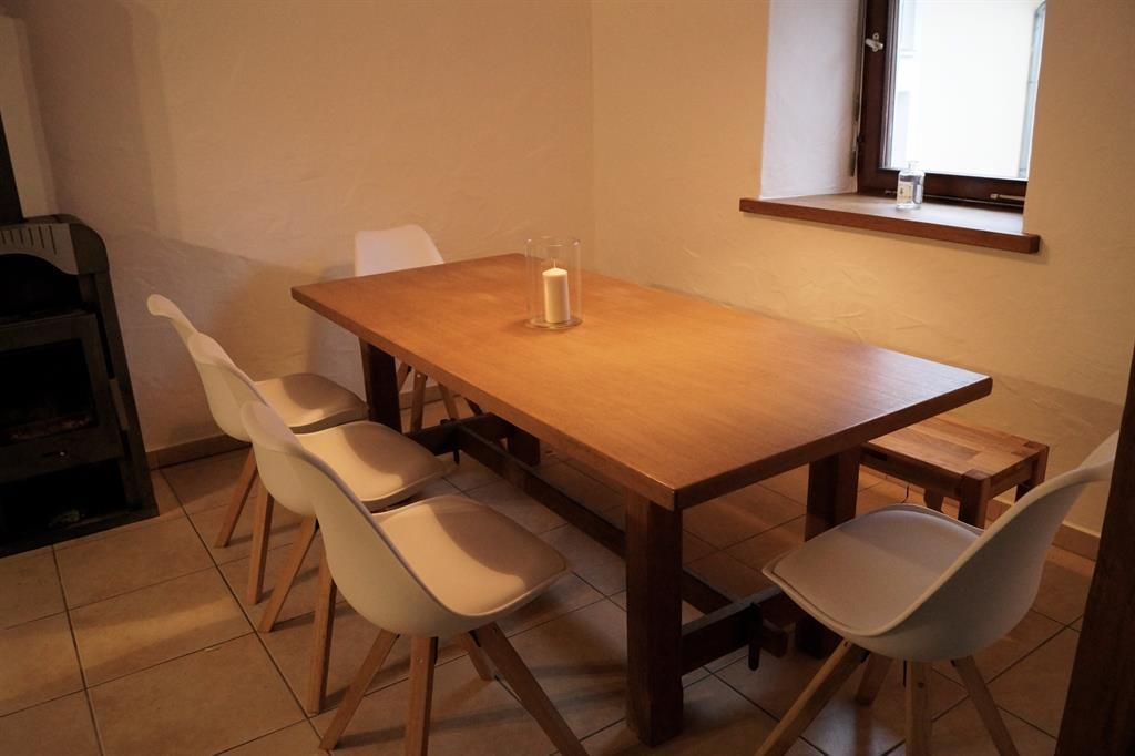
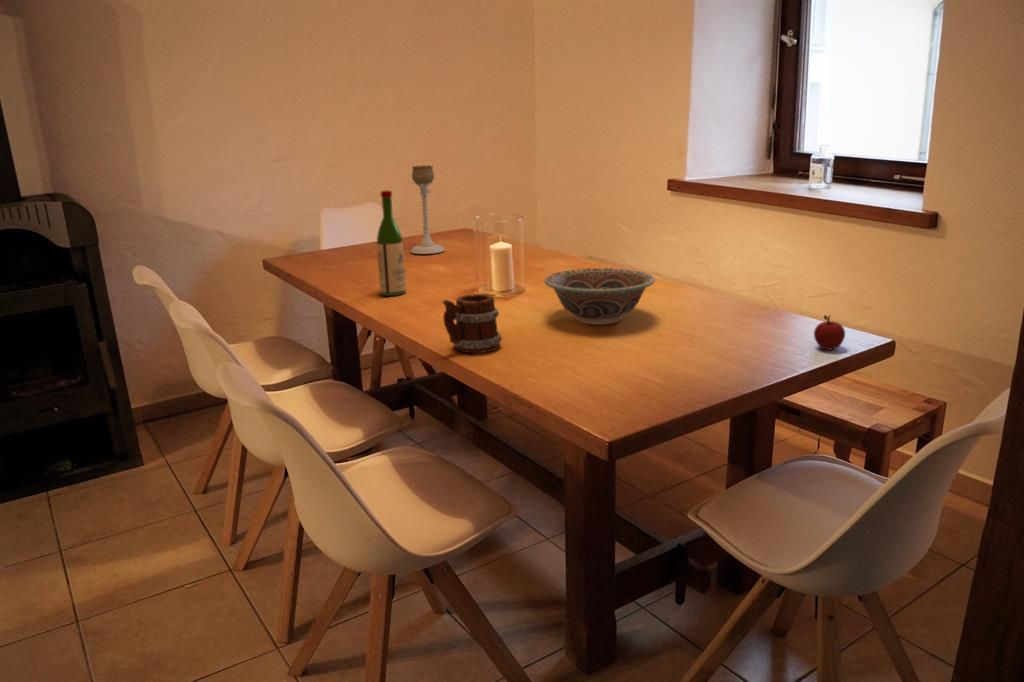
+ decorative bowl [543,267,656,326]
+ wine bottle [376,189,407,297]
+ apple [813,314,846,351]
+ candle holder [409,164,446,255]
+ mug [441,293,503,354]
